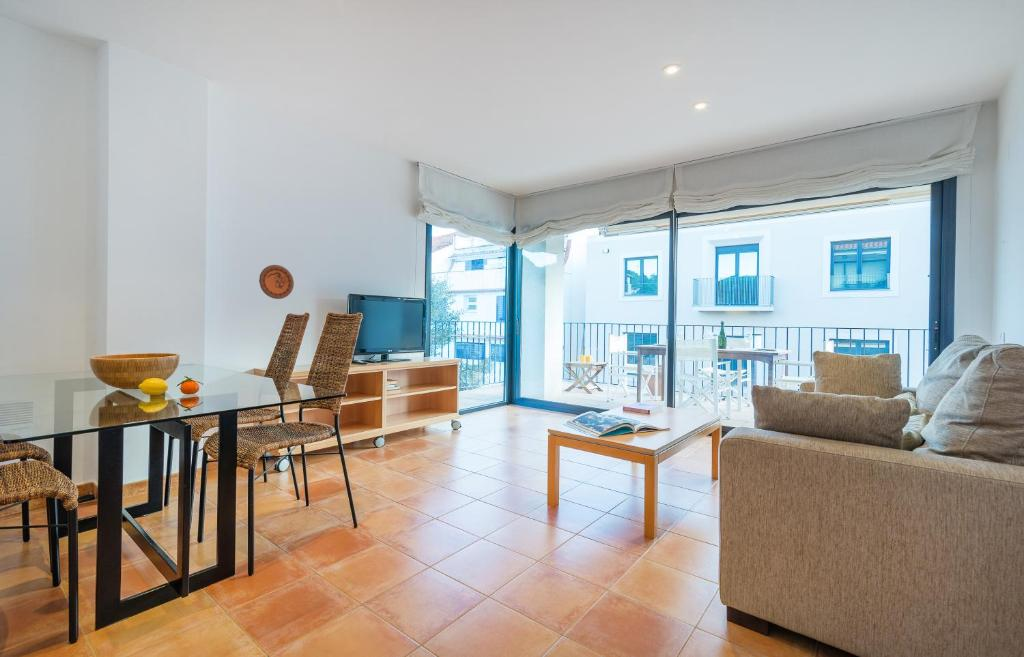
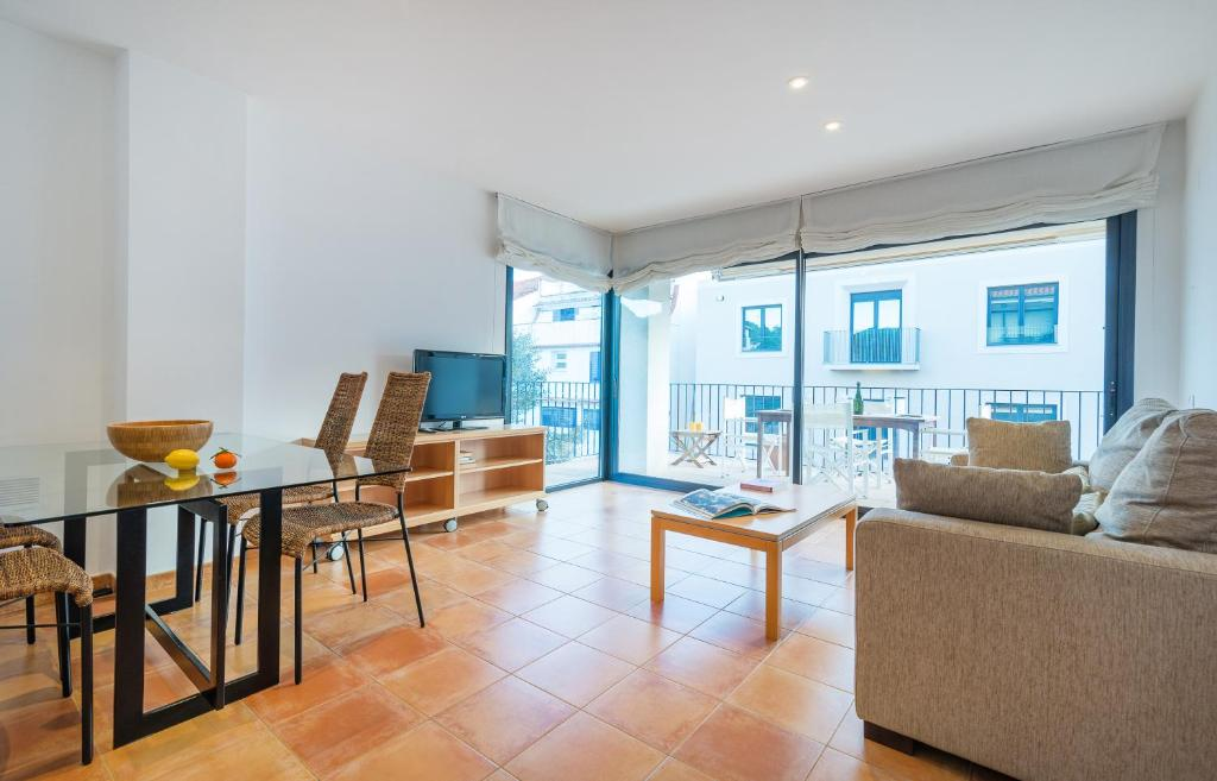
- decorative plate [258,264,295,300]
